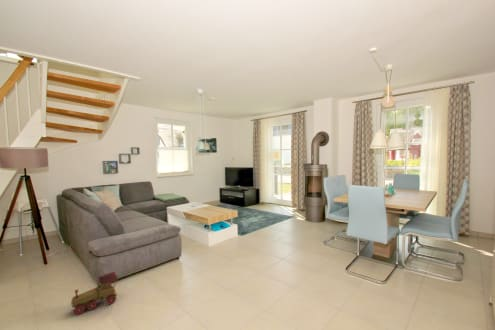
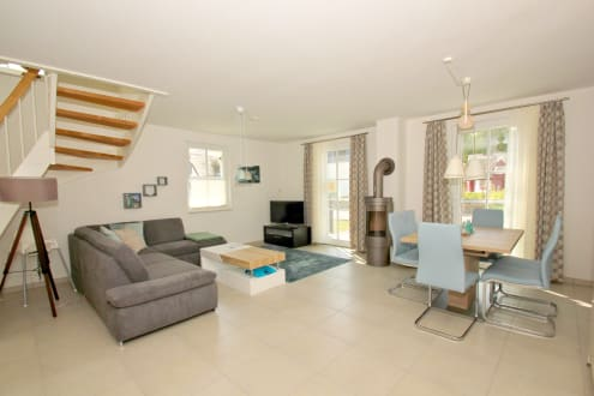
- toy train [70,271,120,316]
